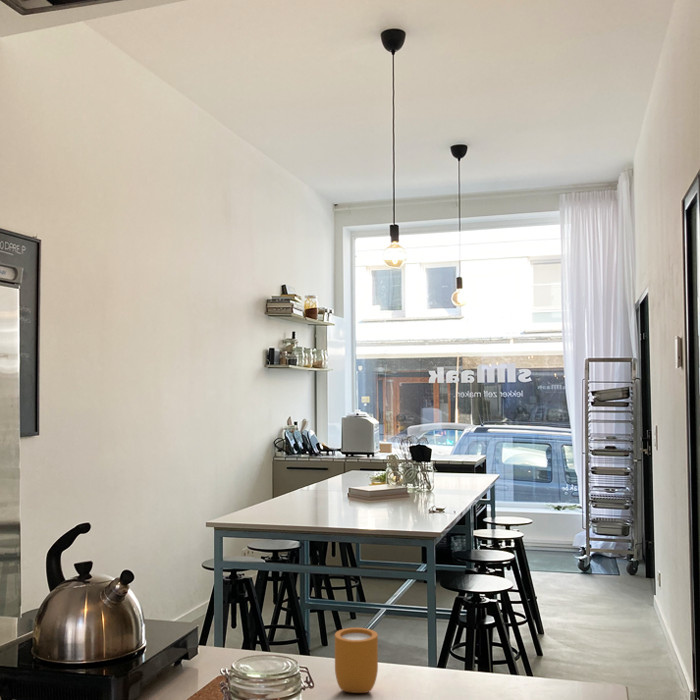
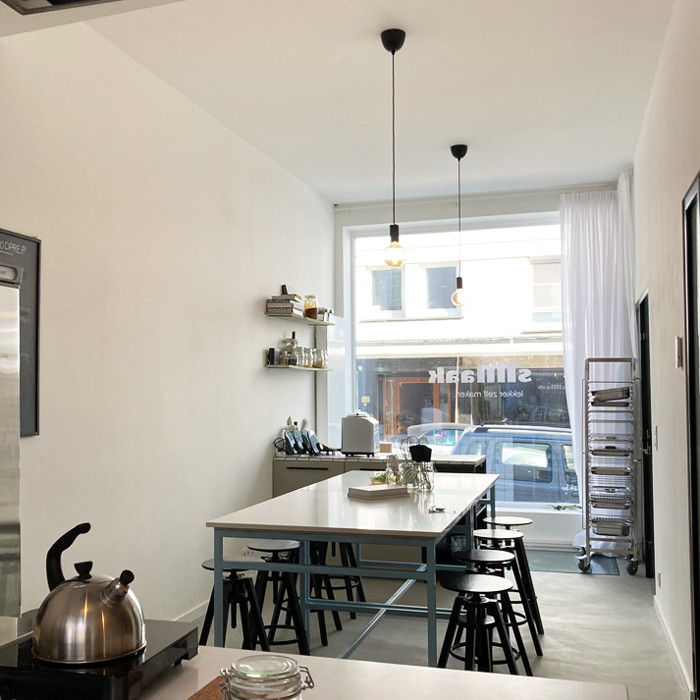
- mug [334,627,379,694]
